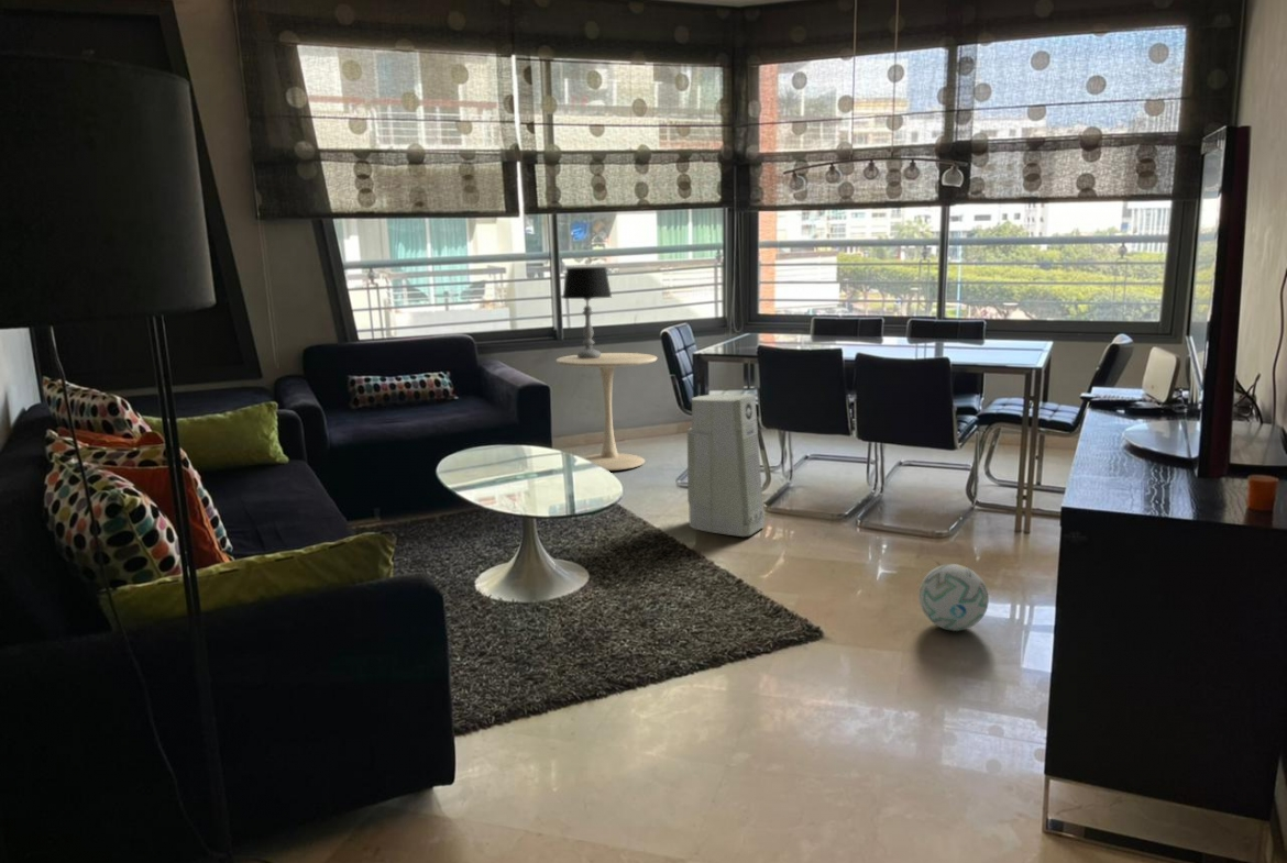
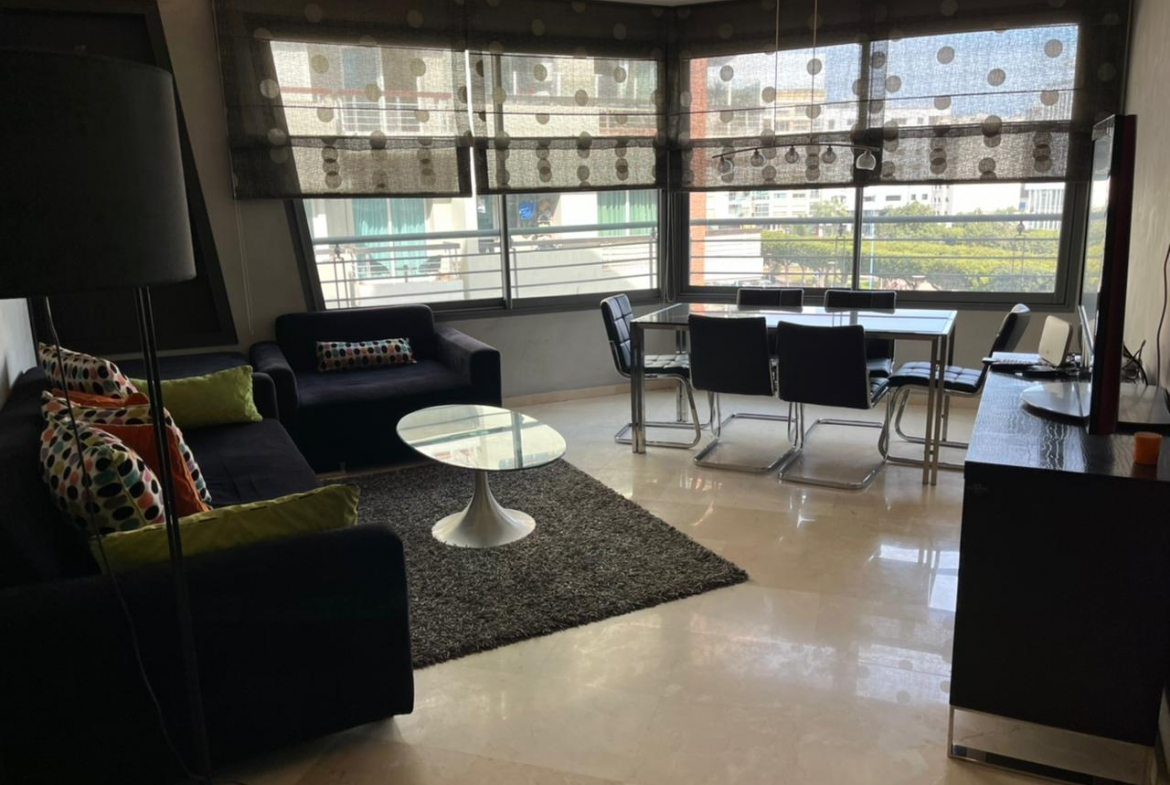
- air purifier [686,394,766,538]
- side table [556,352,658,472]
- ball [919,563,990,632]
- table lamp [562,266,613,358]
